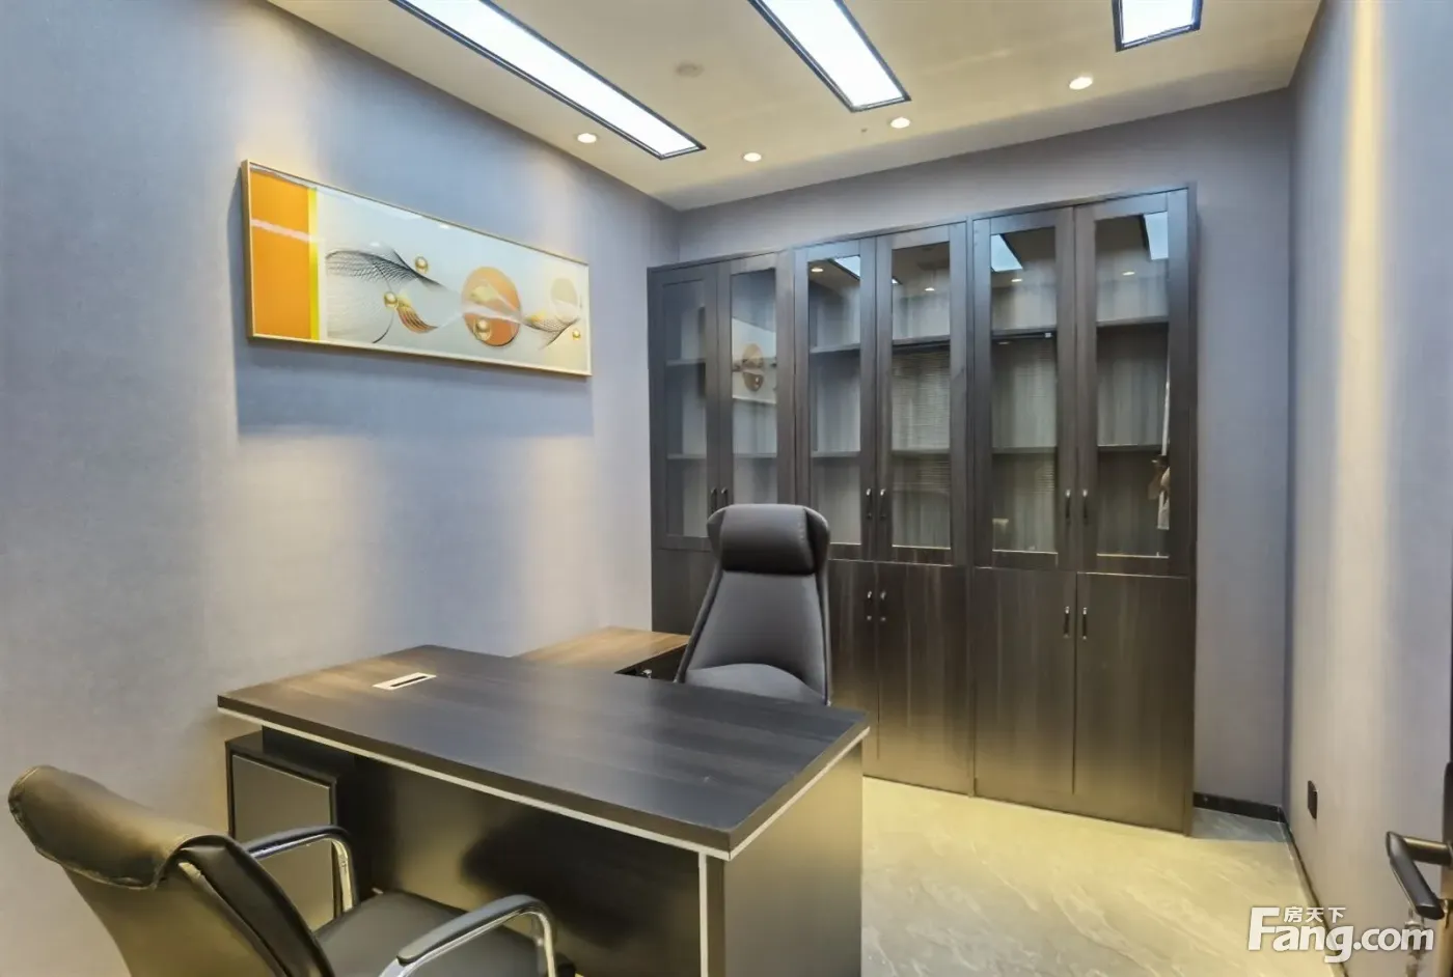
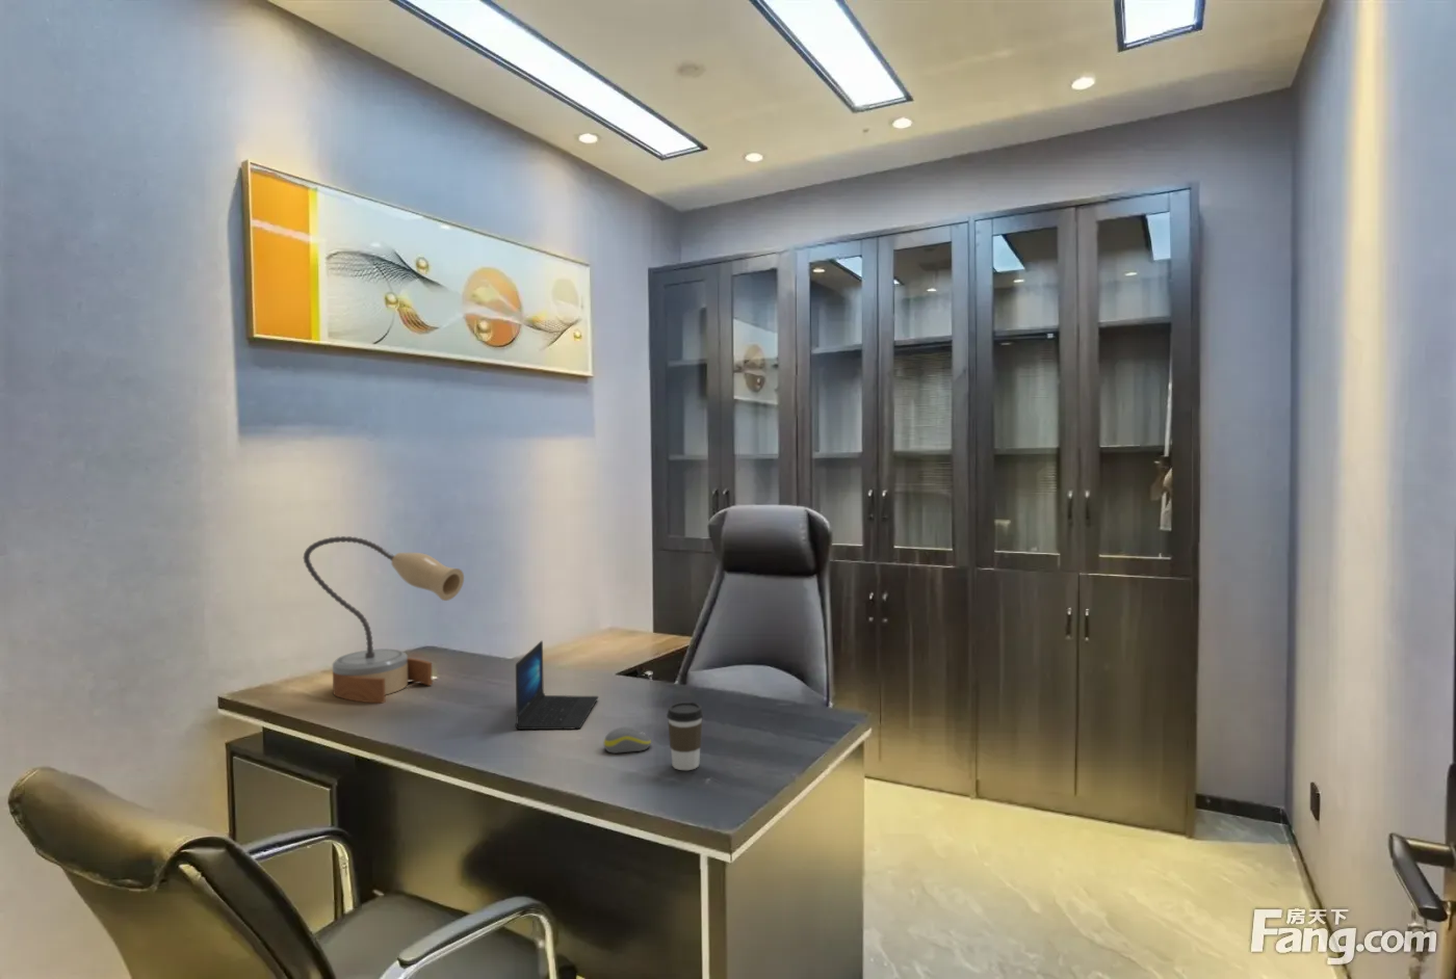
+ table lamp [303,535,465,704]
+ computer mouse [603,727,653,755]
+ laptop [514,640,599,731]
+ coffee cup [666,701,704,771]
